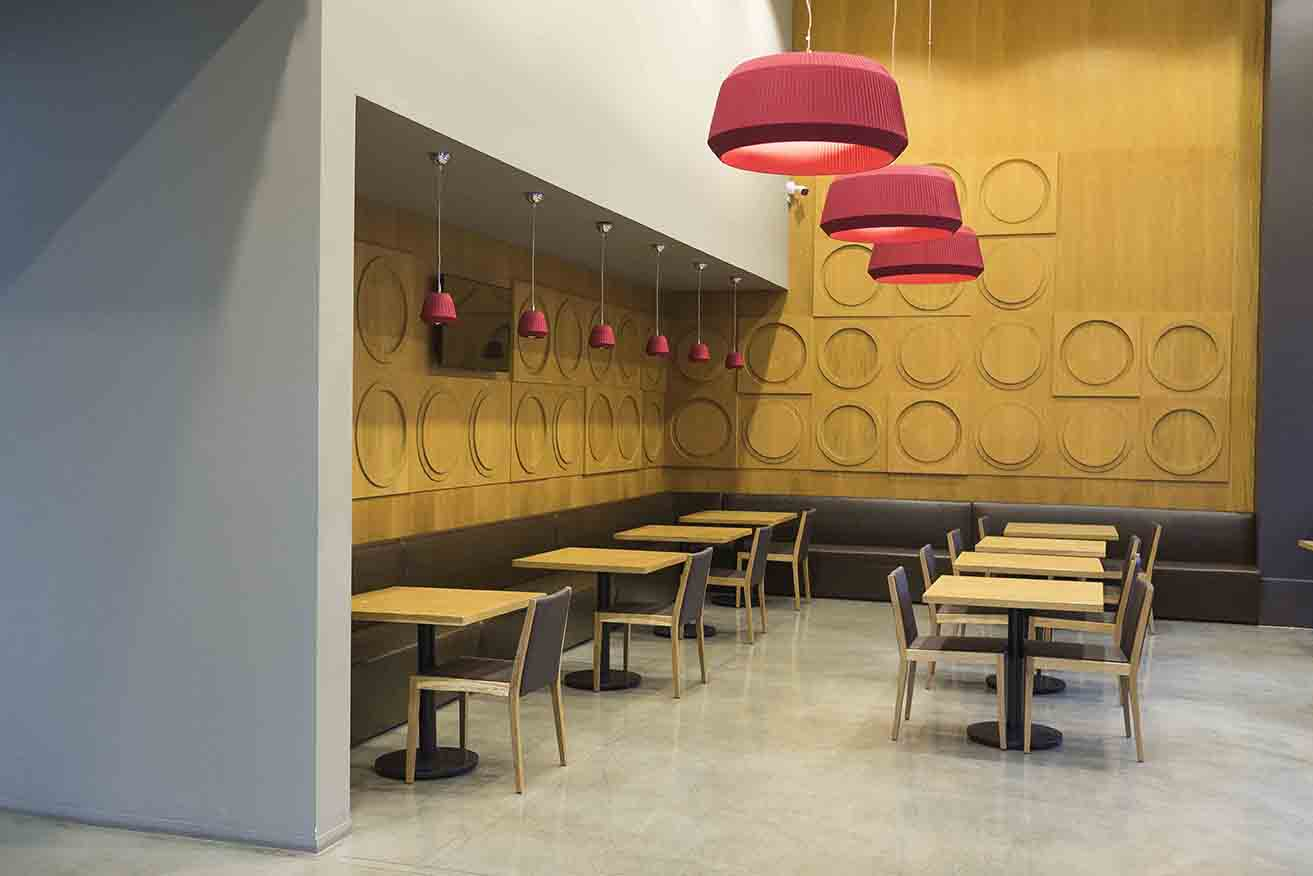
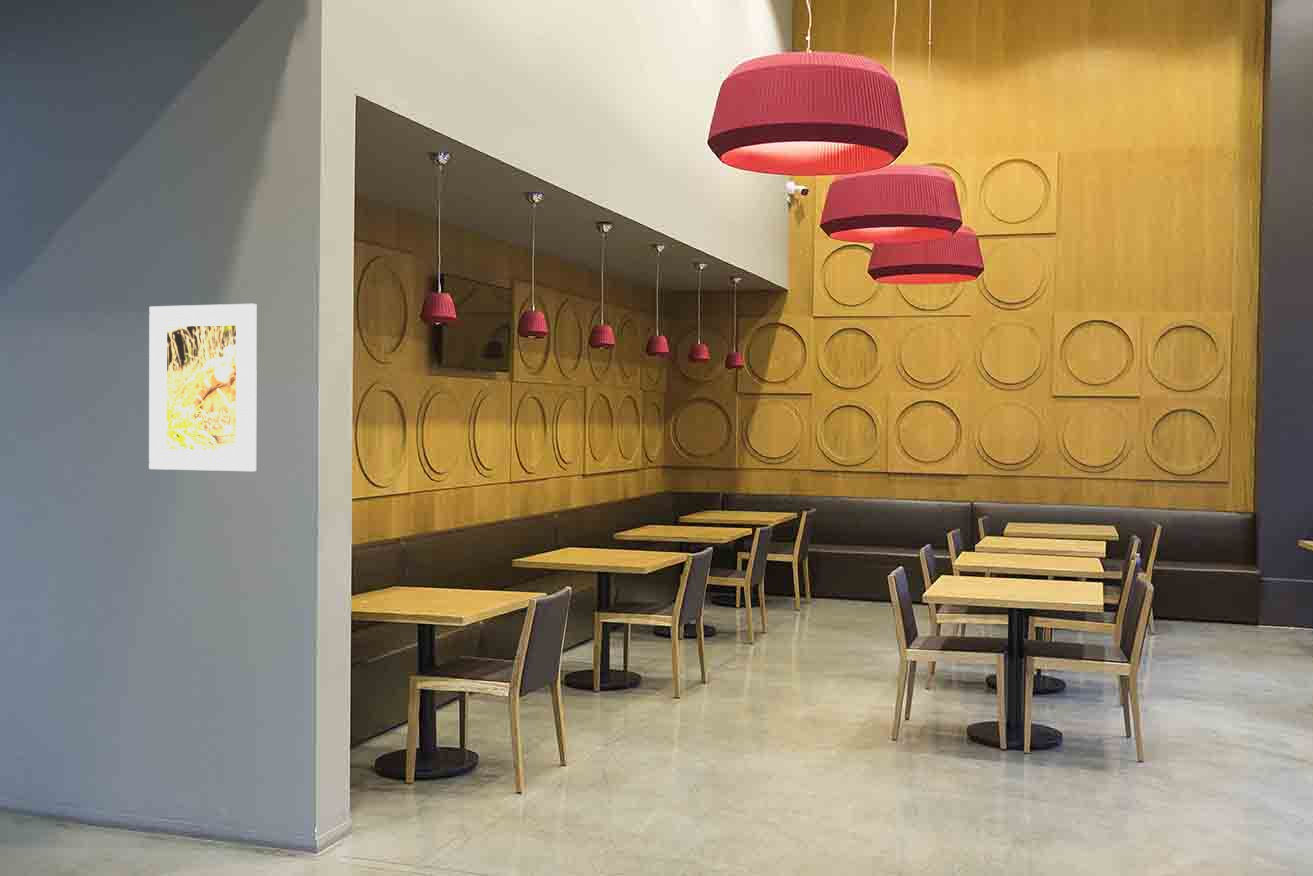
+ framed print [148,303,258,472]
